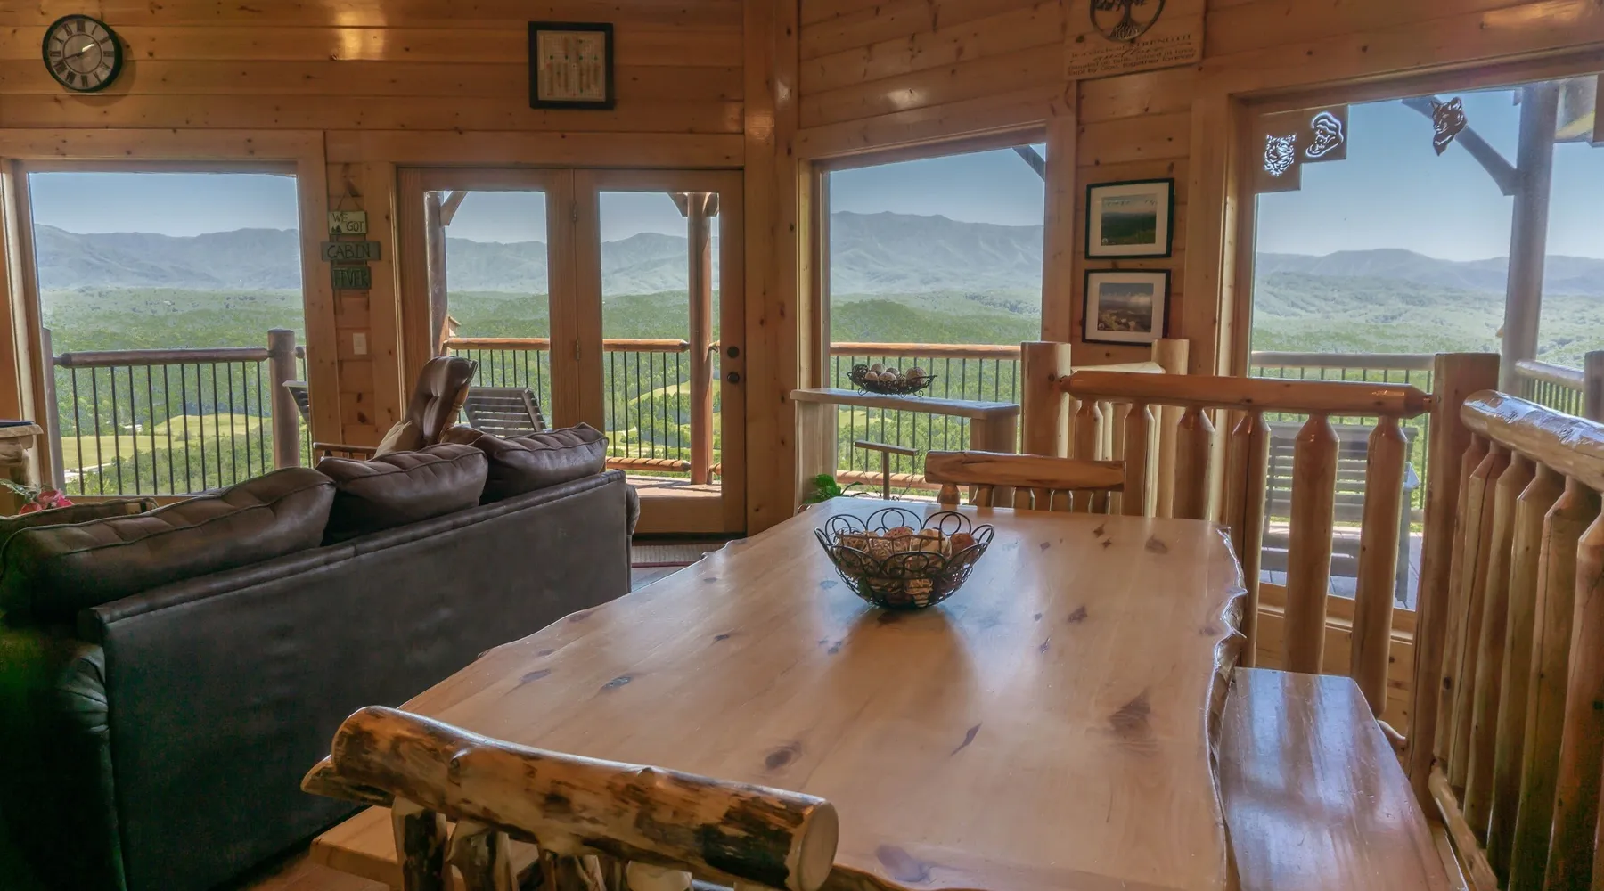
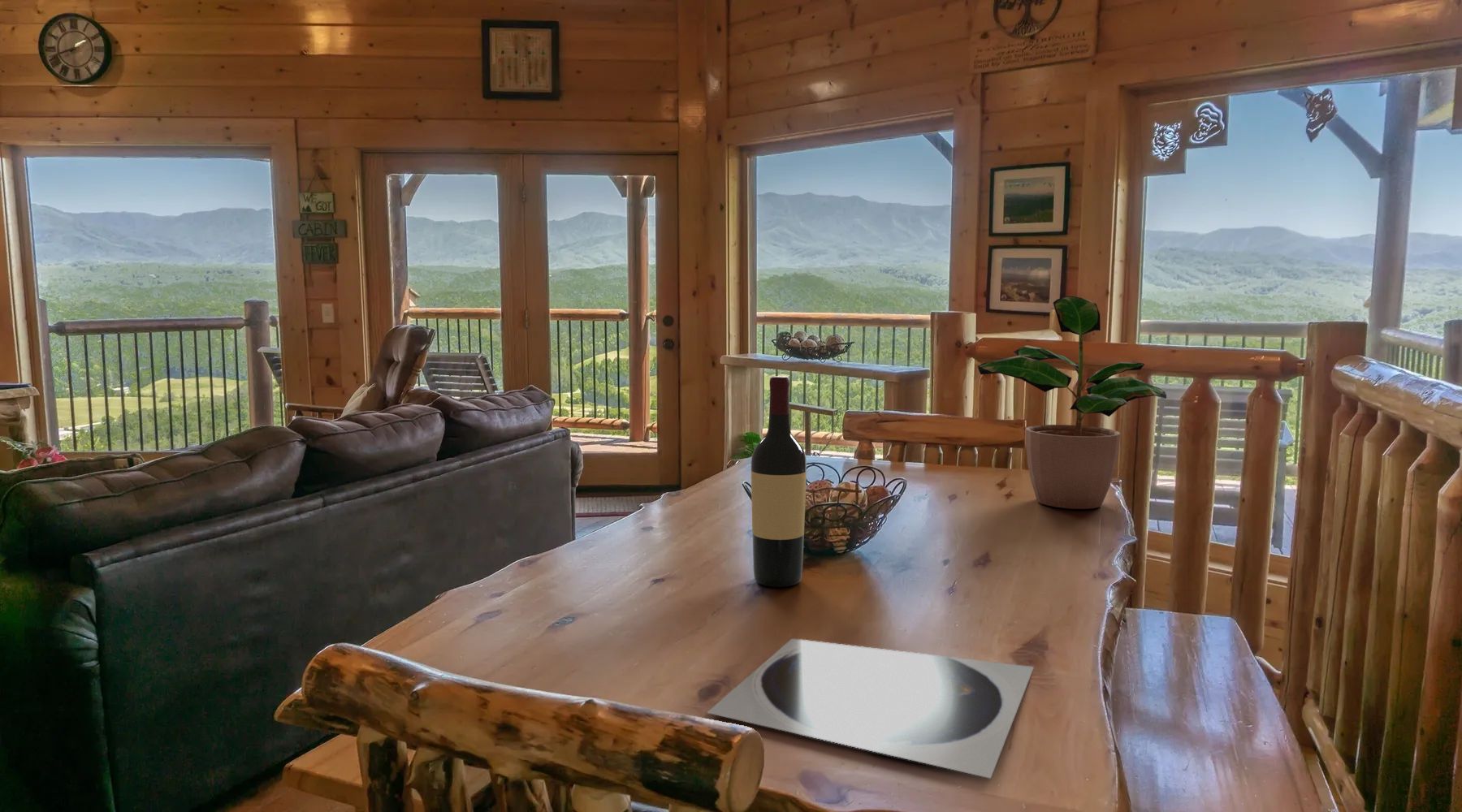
+ potted plant [977,296,1167,510]
+ wine bottle [750,375,807,588]
+ plate [706,638,1035,780]
